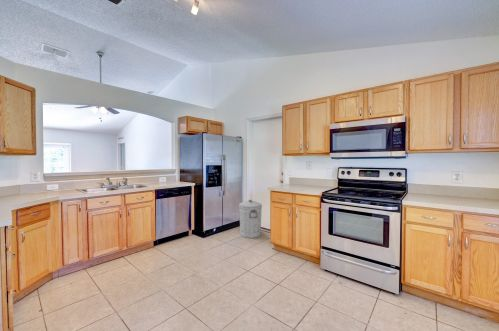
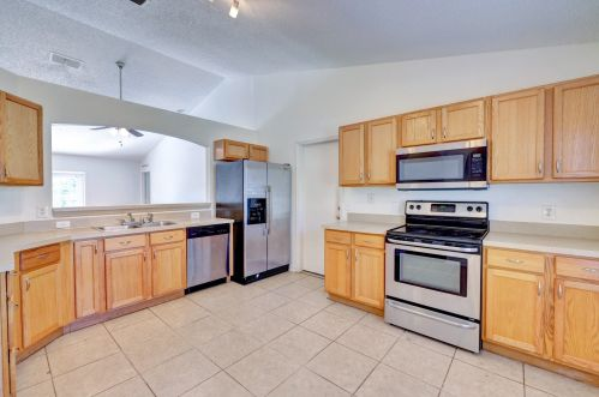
- trash can [238,199,263,239]
